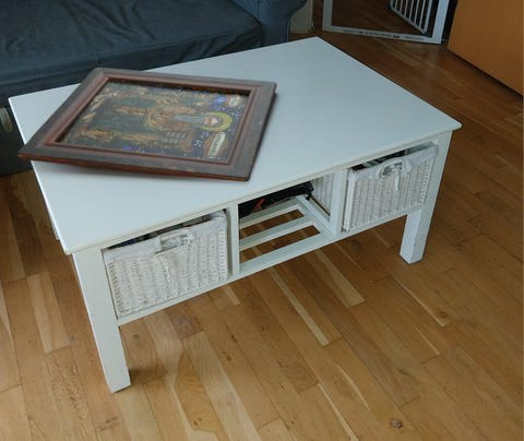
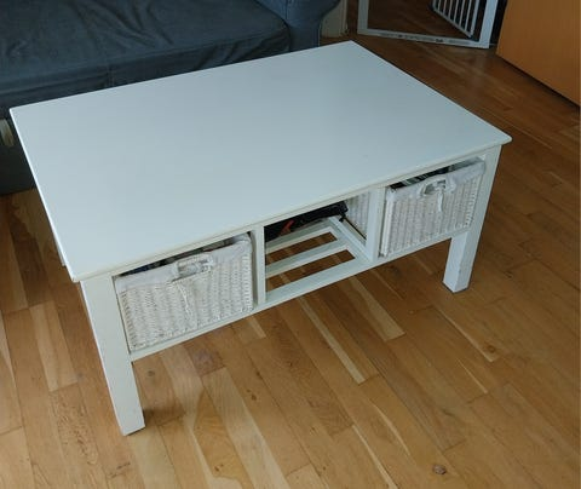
- religious icon [16,67,278,183]
